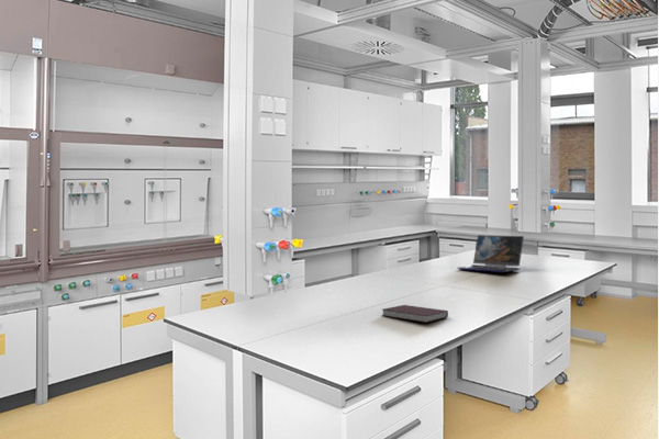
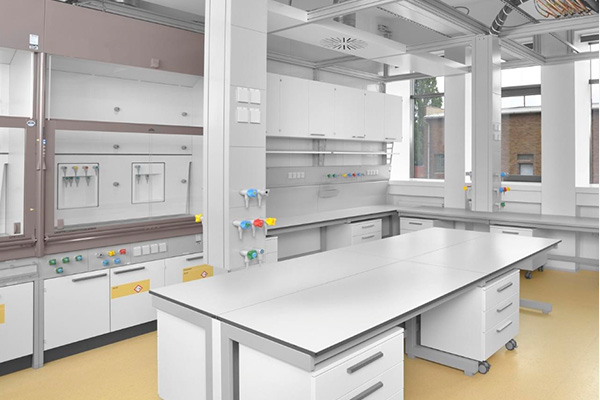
- laptop [456,234,525,273]
- notebook [381,304,449,324]
